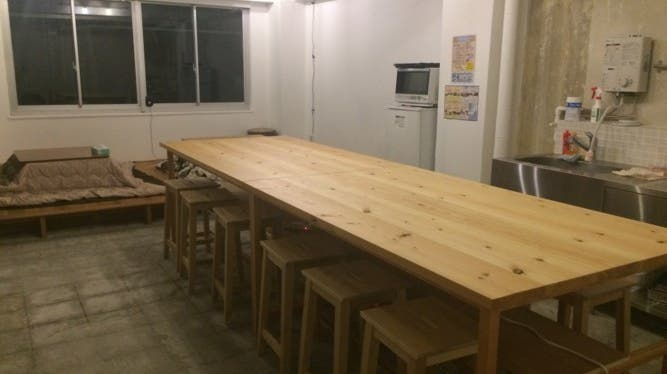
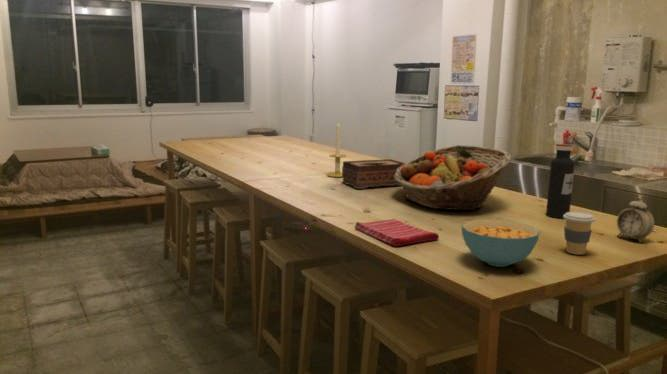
+ alarm clock [615,192,655,244]
+ cereal bowl [461,218,541,268]
+ coffee cup [563,211,596,256]
+ water bottle [545,143,575,219]
+ dish towel [353,218,440,247]
+ fruit basket [394,144,512,211]
+ tissue box [341,158,406,190]
+ candle [327,121,347,178]
